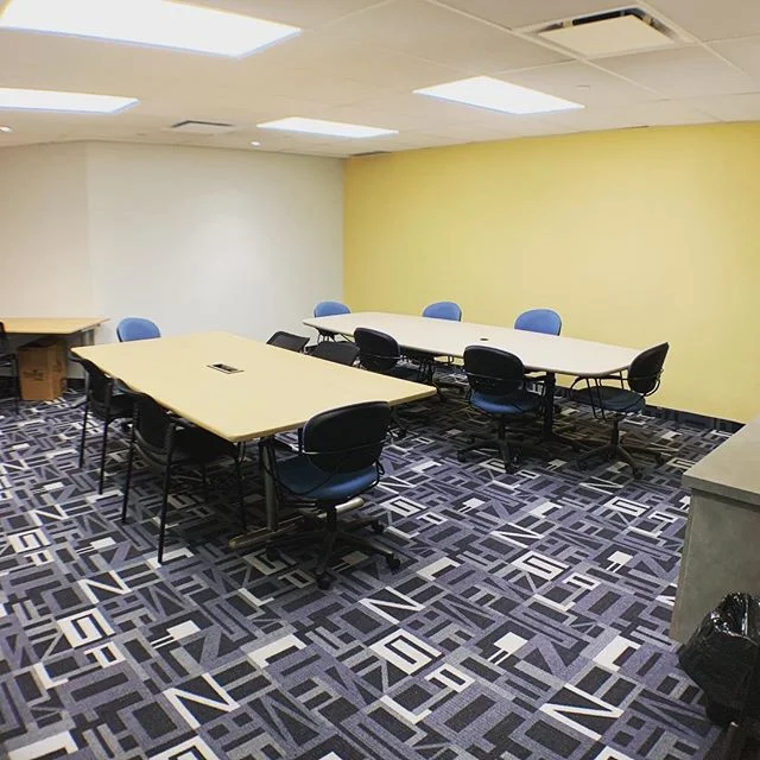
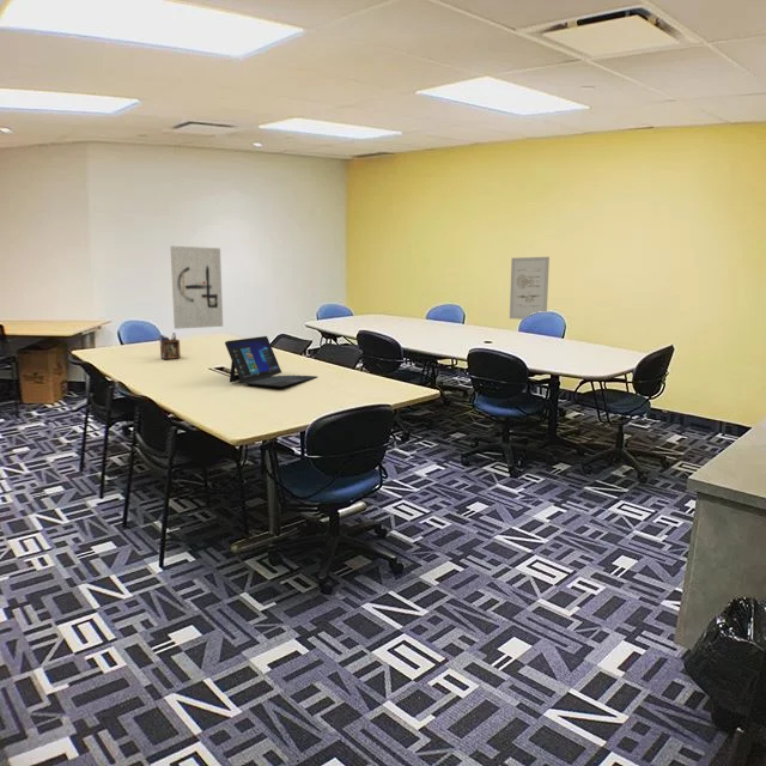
+ wall art [509,256,551,321]
+ desk organizer [159,333,182,360]
+ laptop [224,335,318,388]
+ wall art [169,245,224,330]
